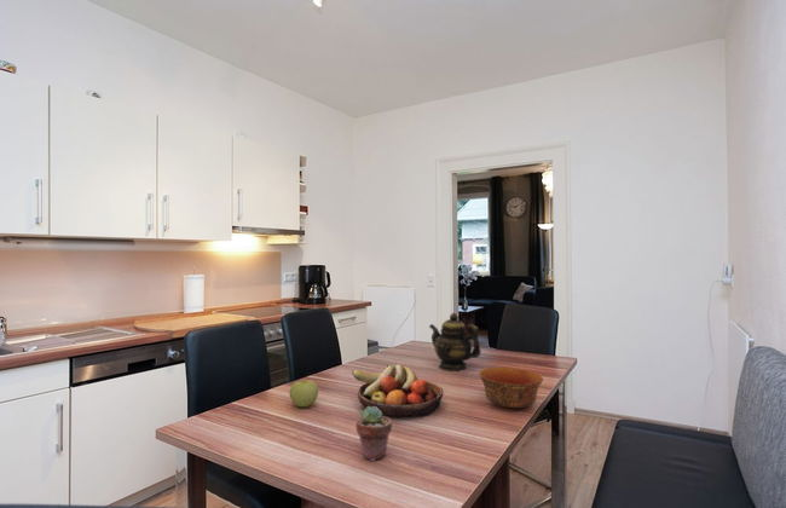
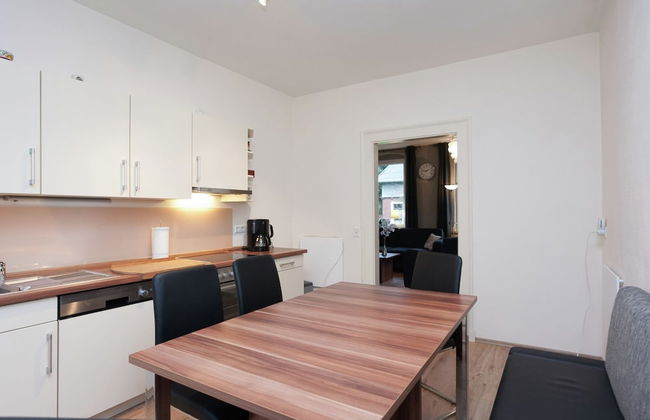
- teapot [428,312,482,371]
- apple [288,380,319,408]
- bowl [478,366,544,409]
- potted succulent [354,406,393,462]
- fruit bowl [351,363,445,418]
